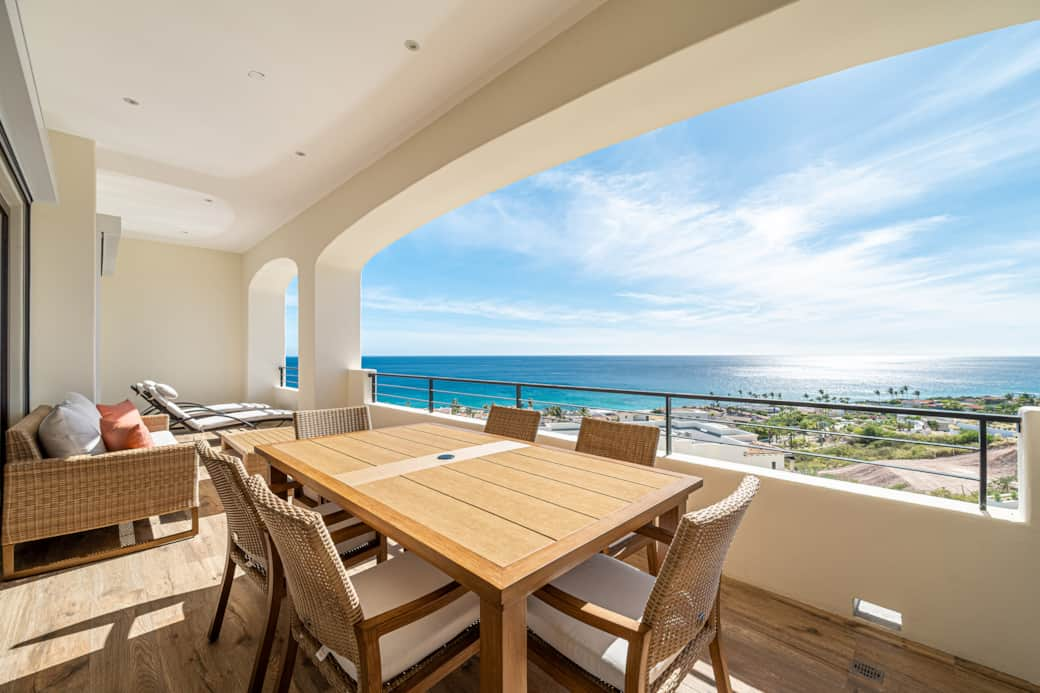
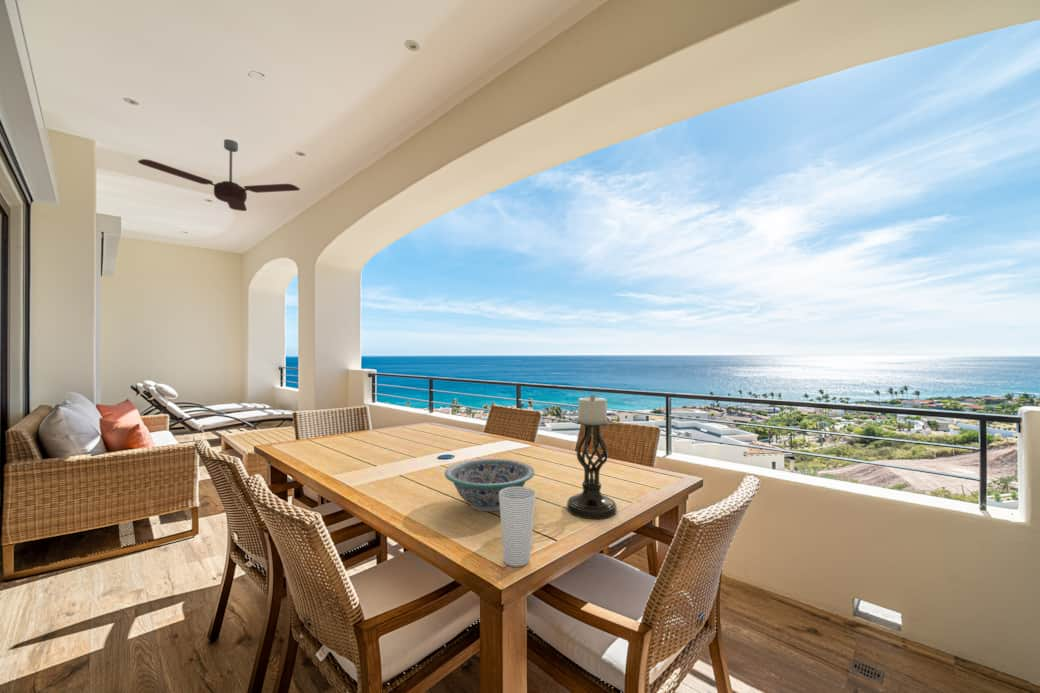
+ candle holder [566,393,618,520]
+ decorative bowl [444,458,535,513]
+ cup [499,486,537,568]
+ ceiling fan [137,138,301,212]
